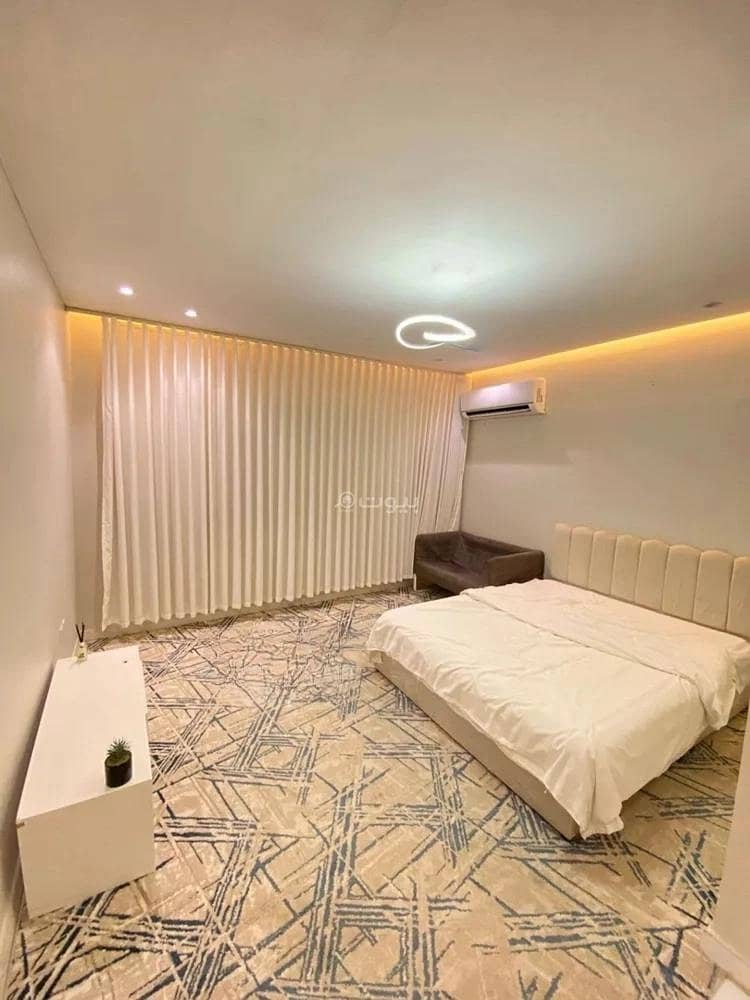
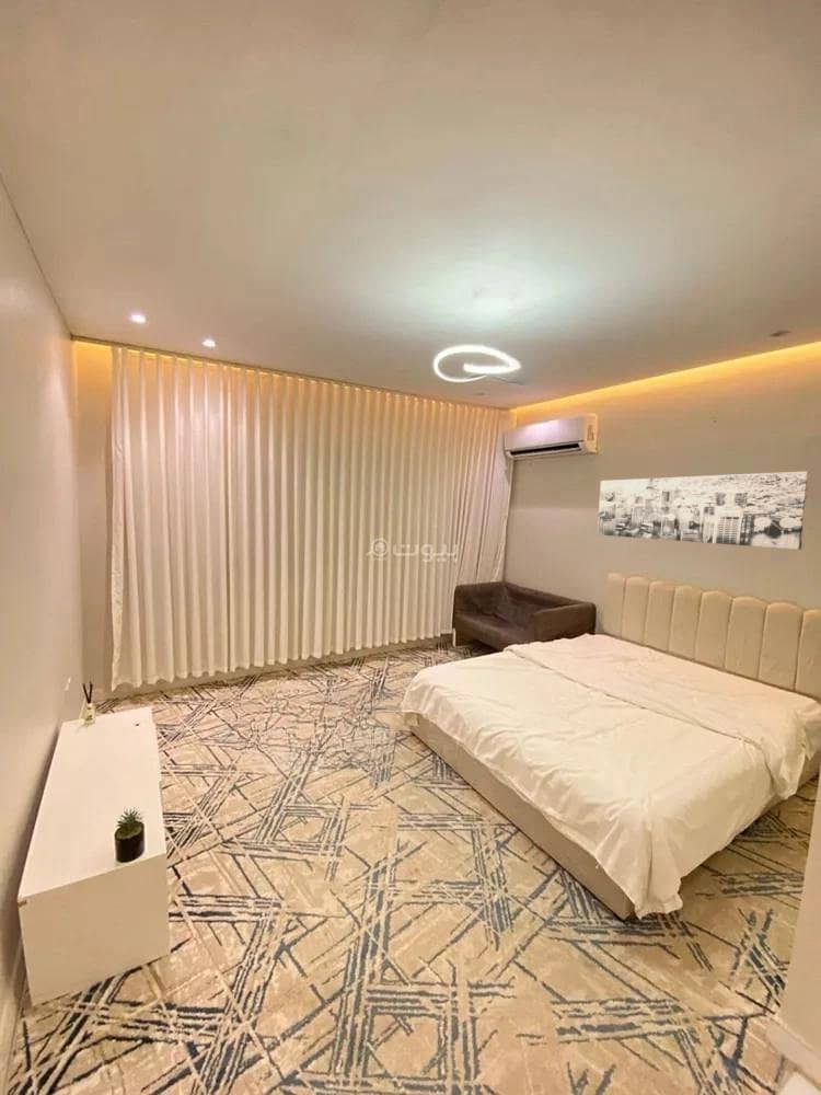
+ wall art [595,470,811,551]
